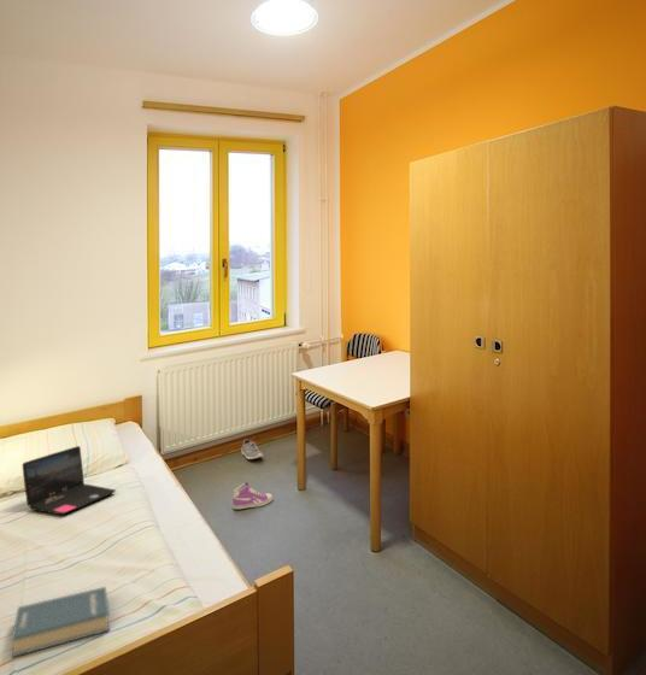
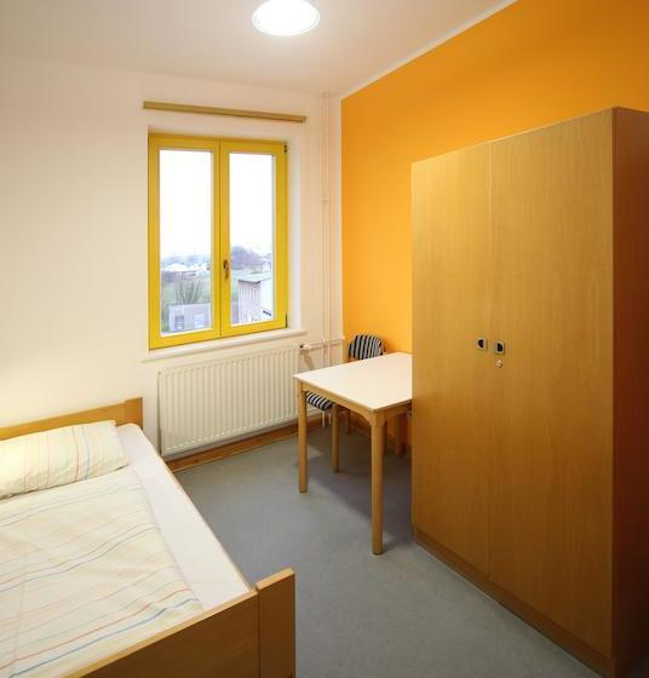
- laptop [22,445,117,516]
- sneaker [240,438,265,460]
- sneaker [231,481,274,510]
- book [11,586,111,658]
